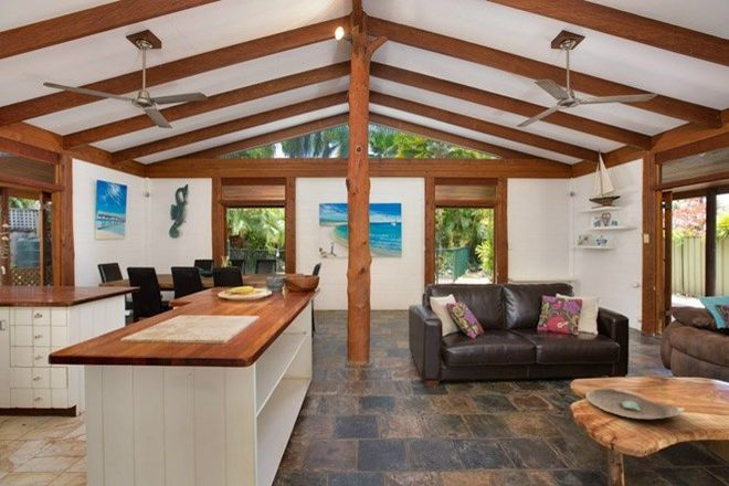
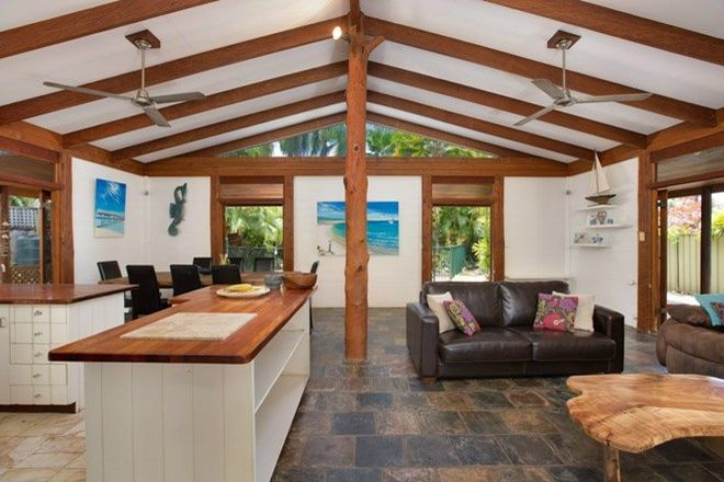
- decorative bowl [584,387,686,420]
